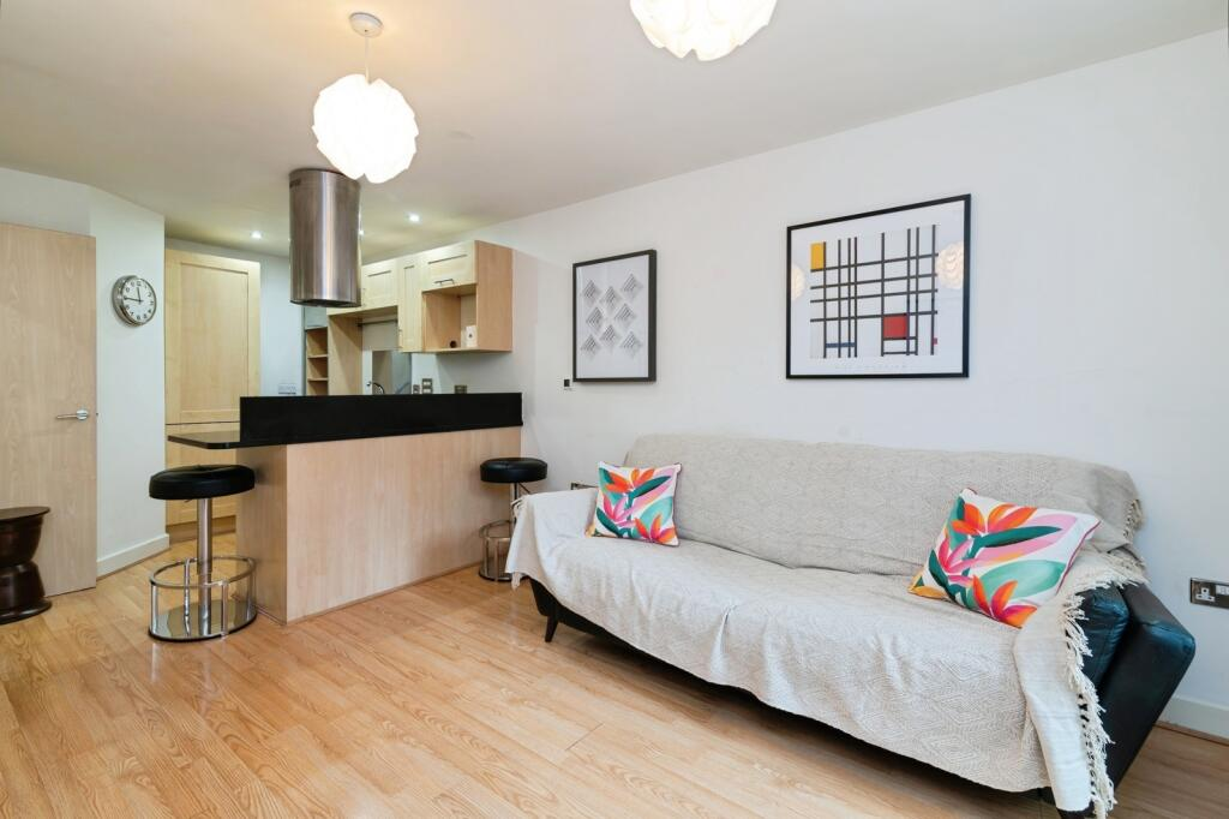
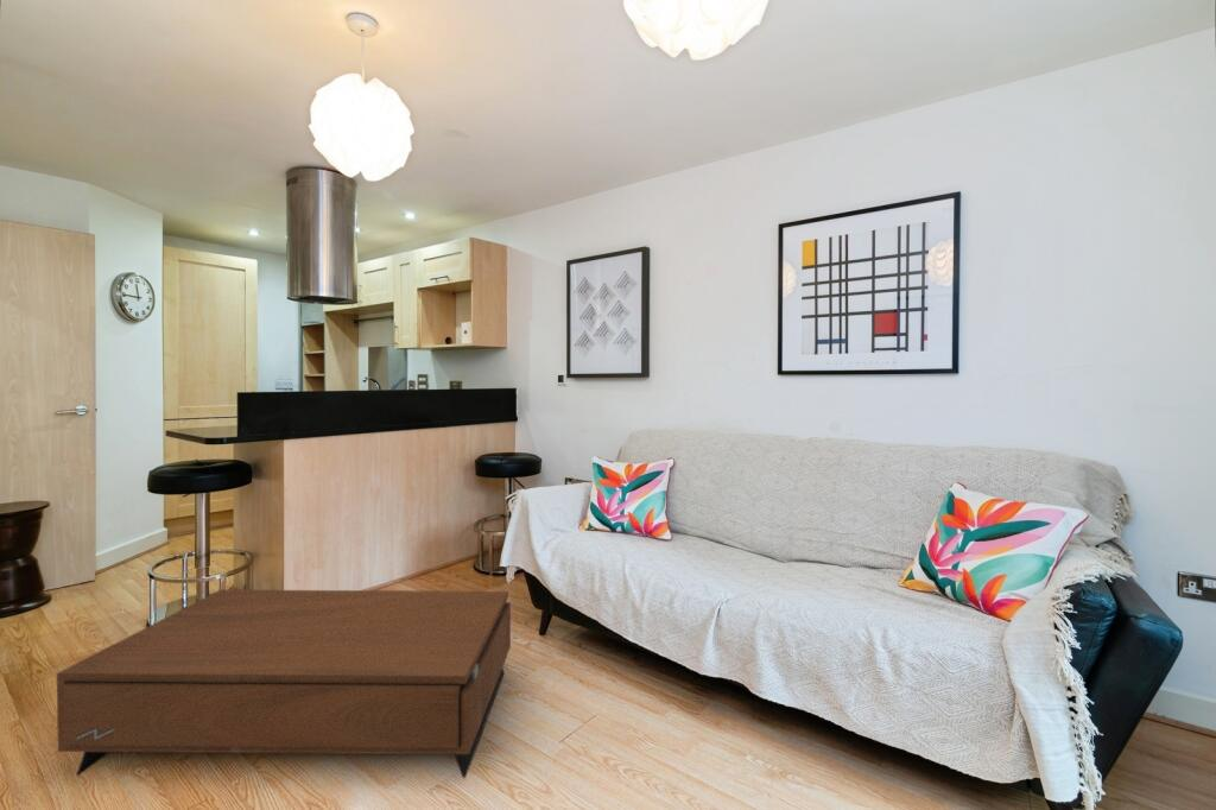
+ coffee table [56,588,512,779]
